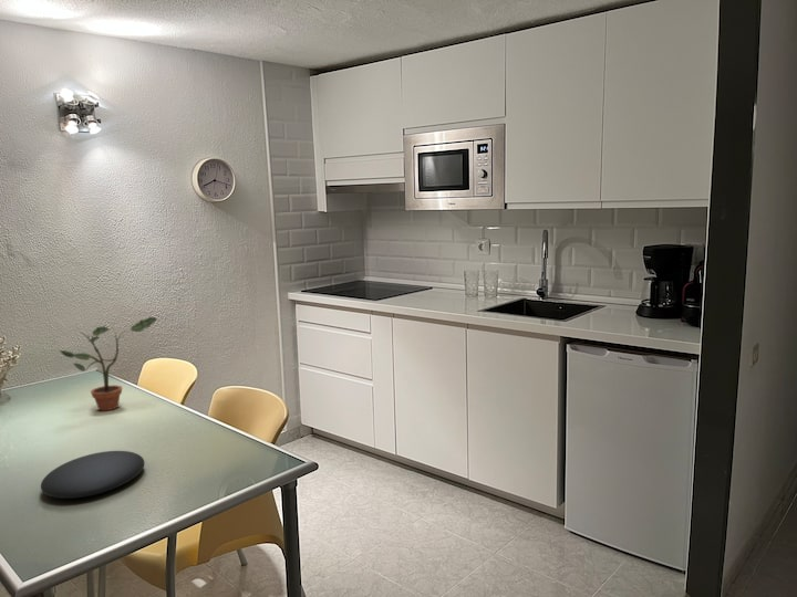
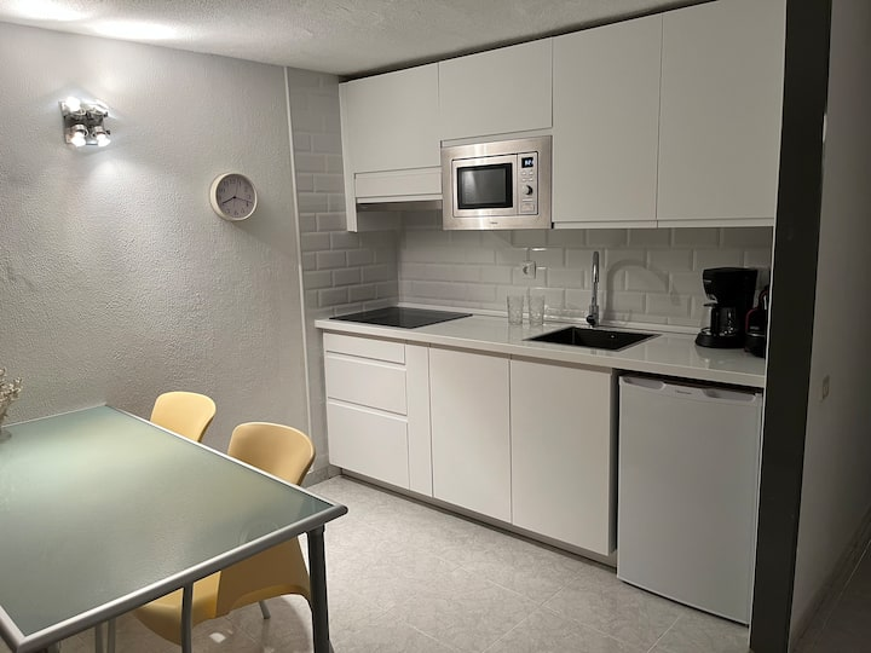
- potted plant [59,316,158,412]
- plate [40,450,145,500]
